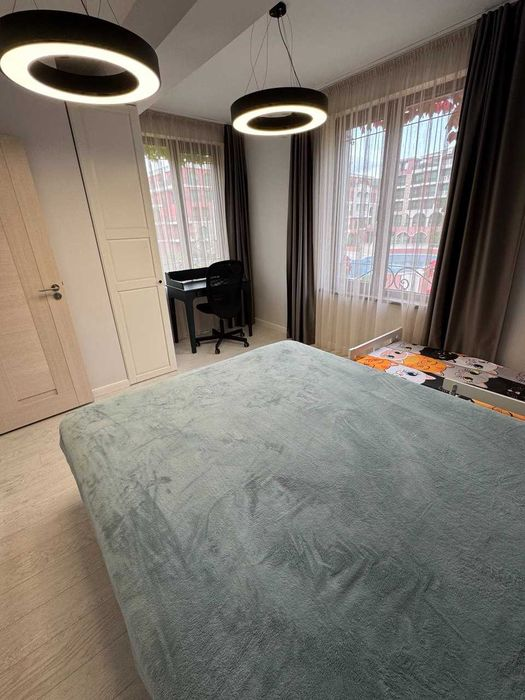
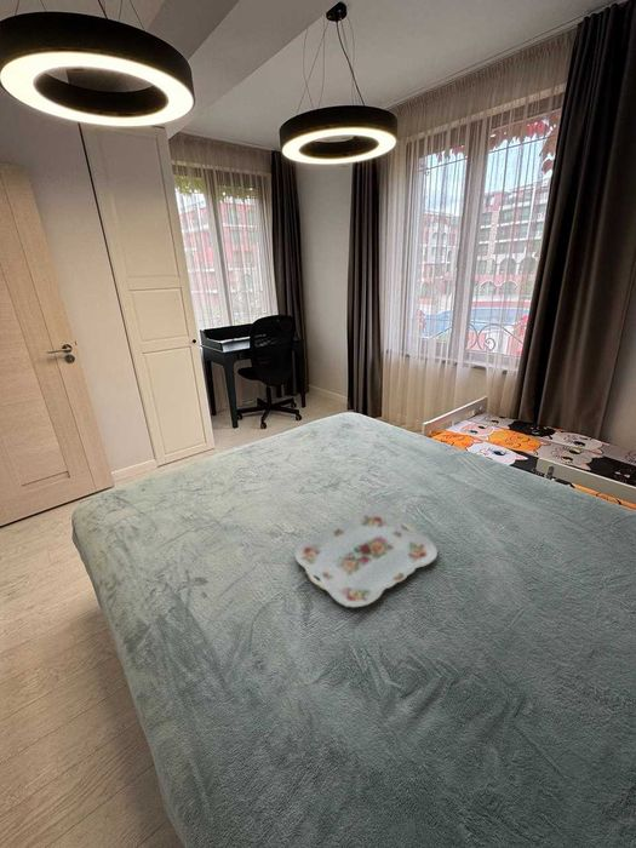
+ serving tray [293,510,439,609]
